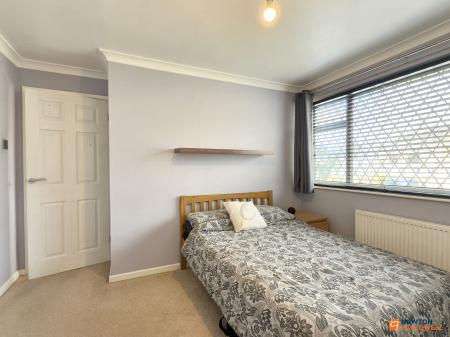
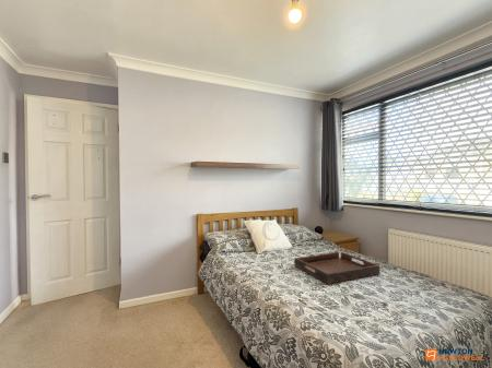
+ serving tray [293,251,380,285]
